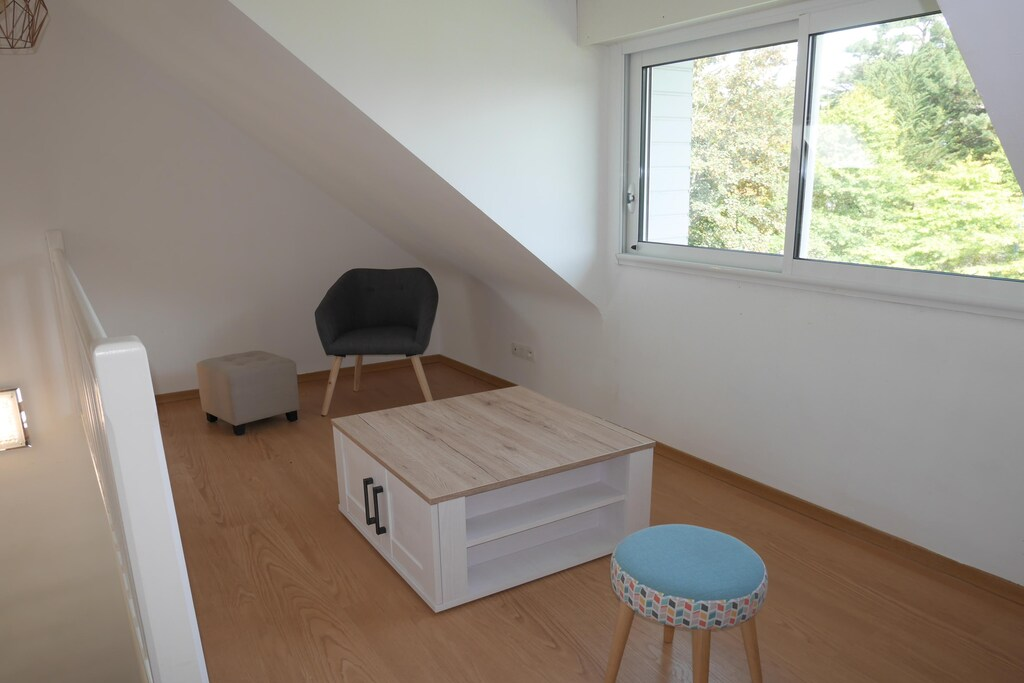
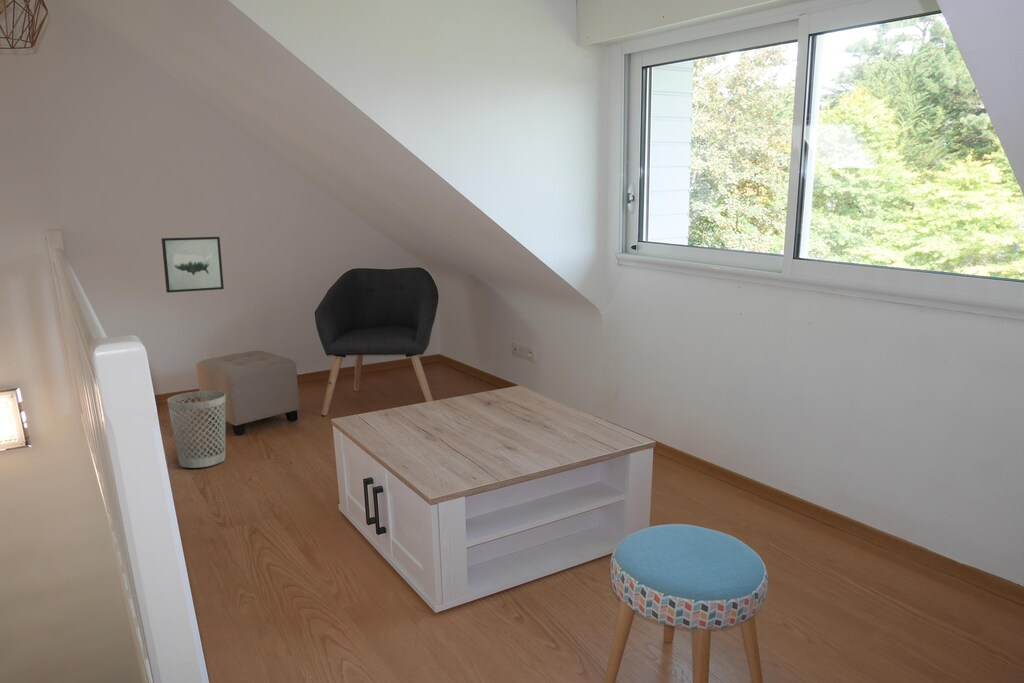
+ wall art [161,236,225,294]
+ wastebasket [166,390,227,469]
